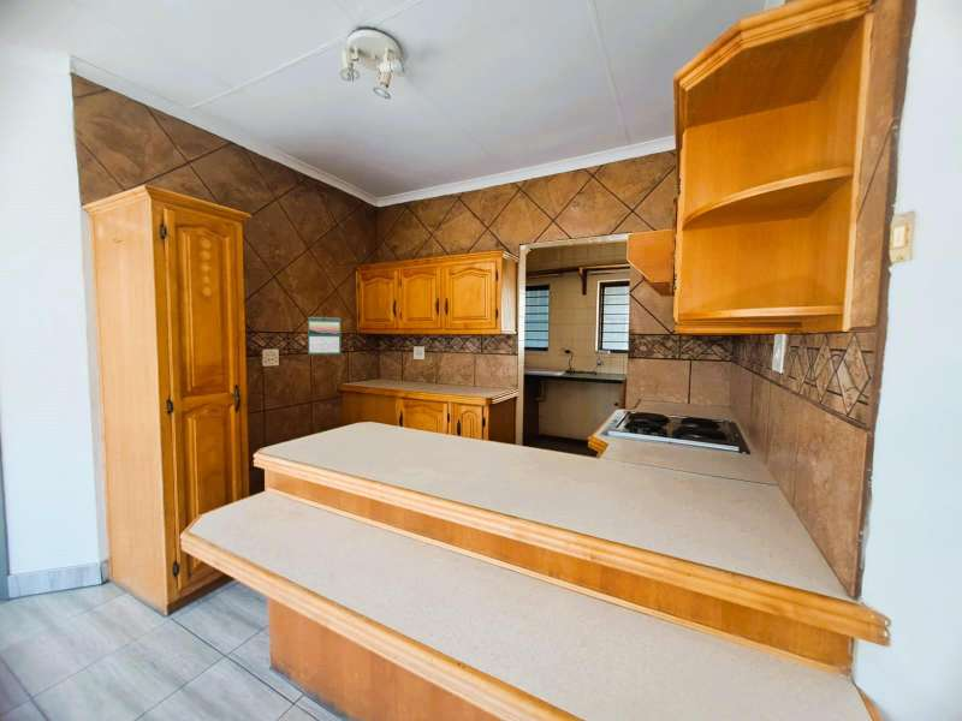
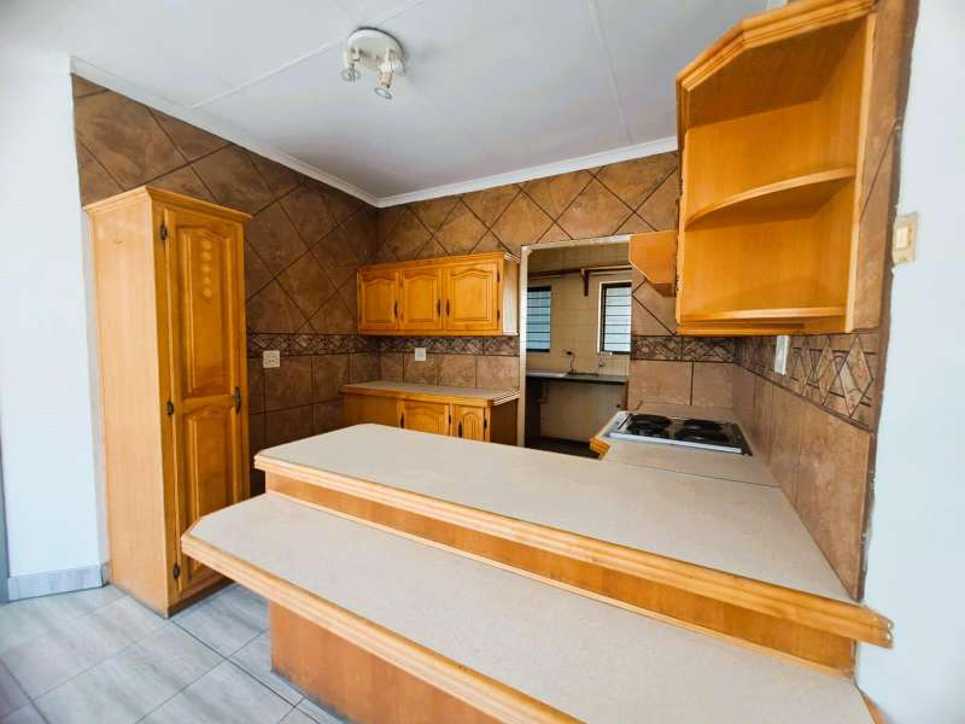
- calendar [307,316,343,356]
